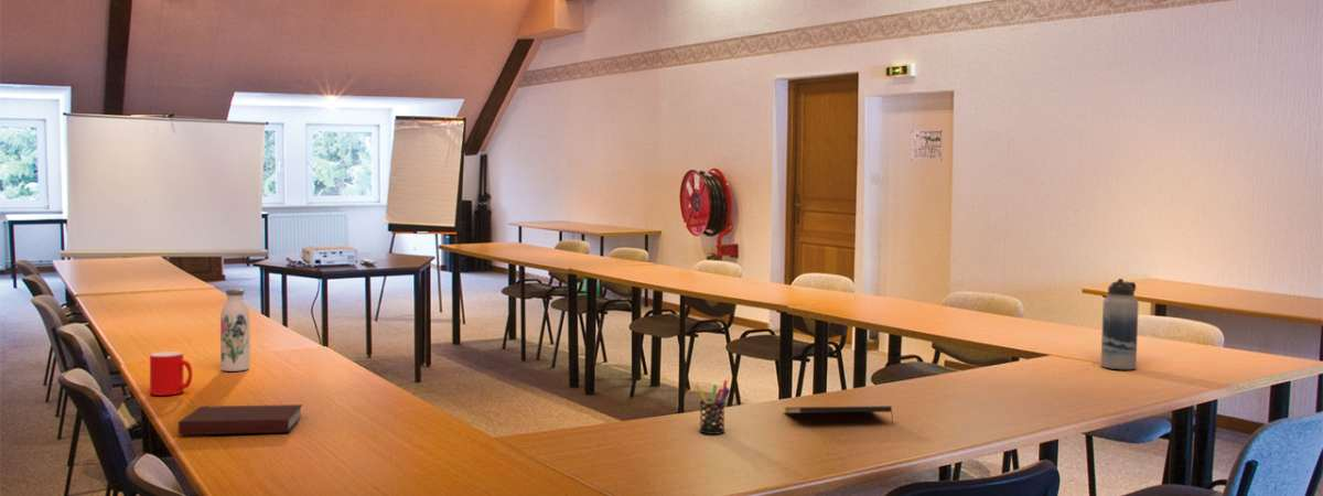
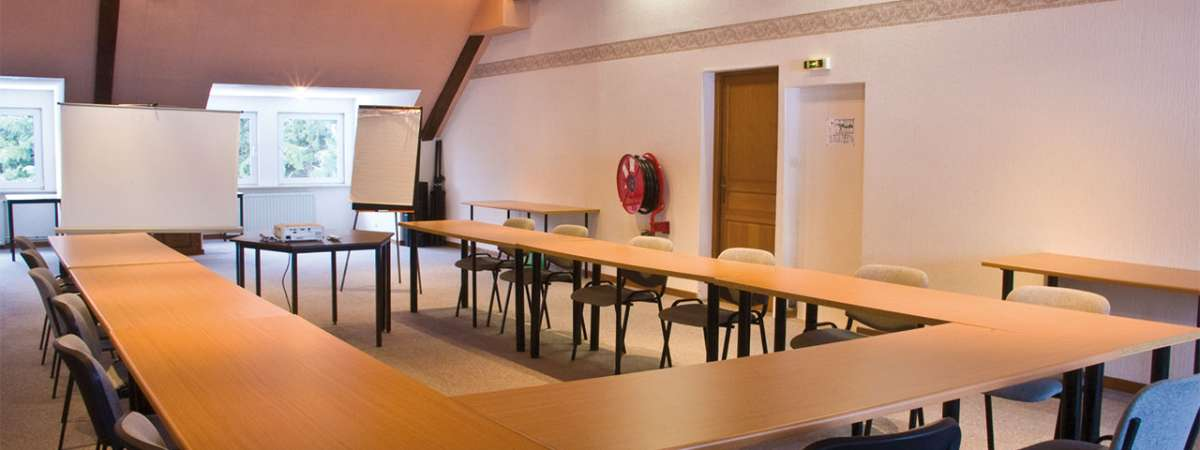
- pen holder [695,379,731,435]
- cup [149,351,193,397]
- water bottle [1100,278,1140,370]
- water bottle [219,288,250,373]
- notebook [178,403,303,435]
- notepad [783,405,894,424]
